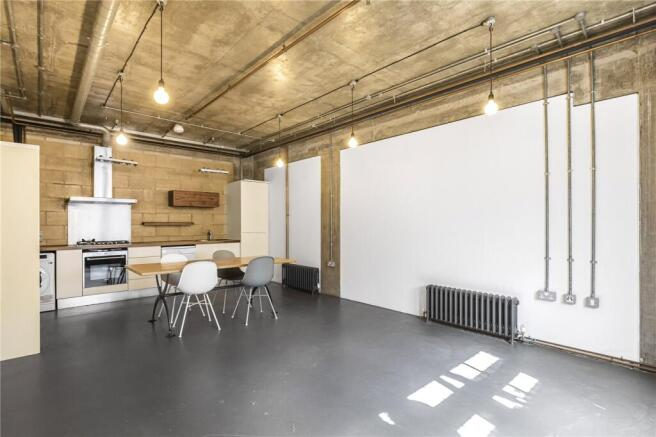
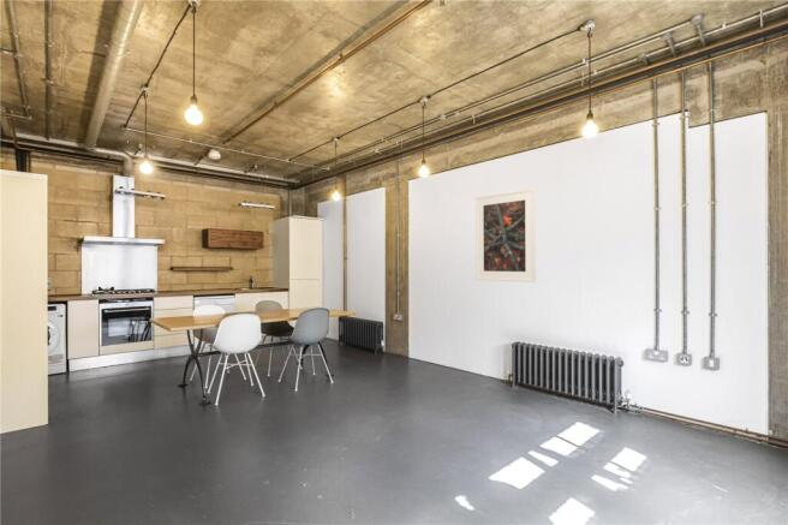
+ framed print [474,187,537,284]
